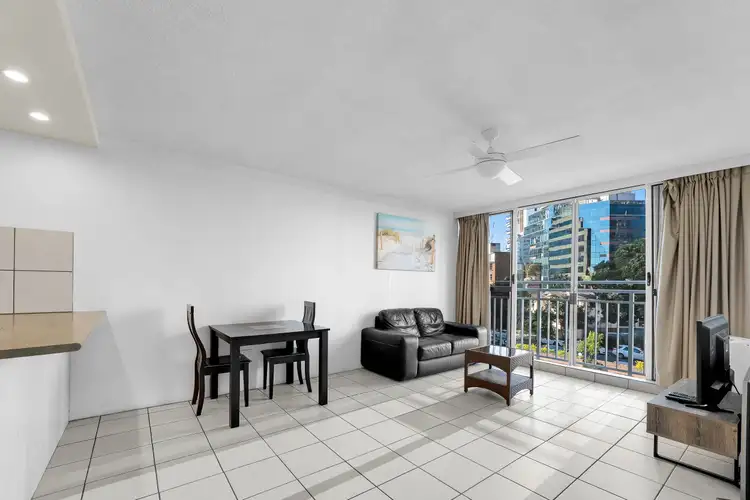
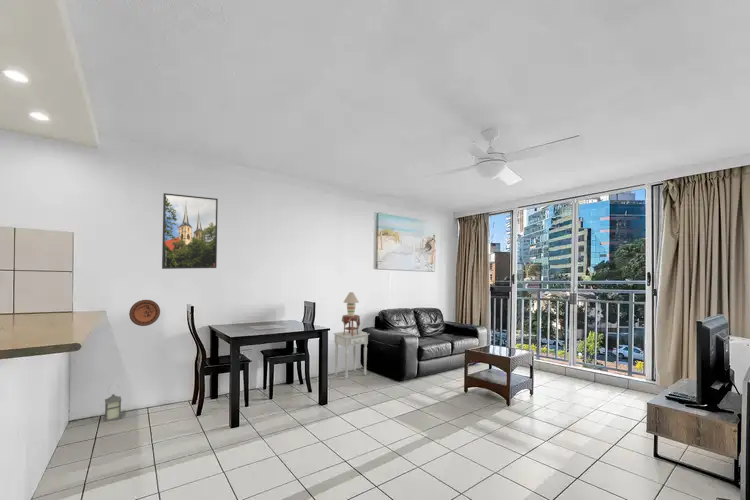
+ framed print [161,192,219,270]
+ decorative plate [128,299,161,327]
+ nightstand [332,329,370,380]
+ lantern [103,384,123,423]
+ table lamp [341,291,370,336]
